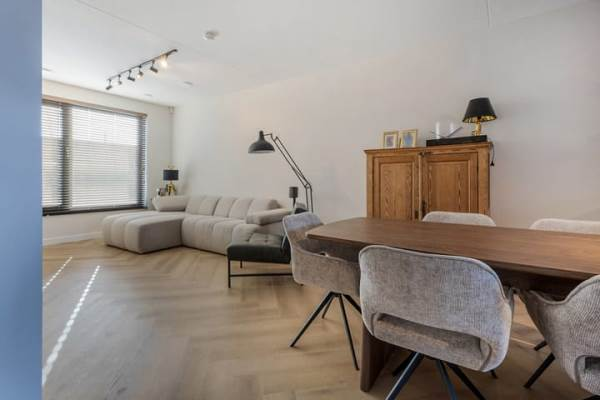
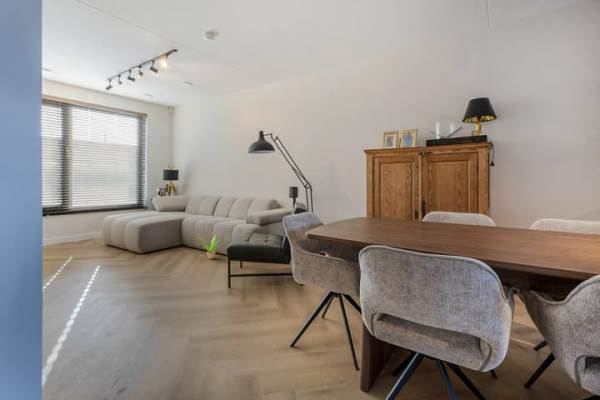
+ potted plant [198,234,220,260]
